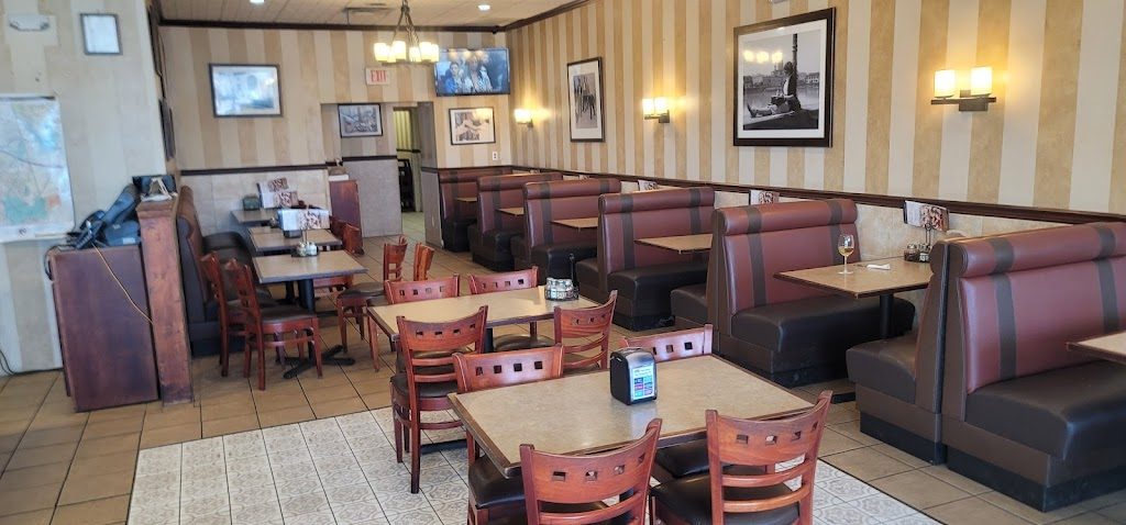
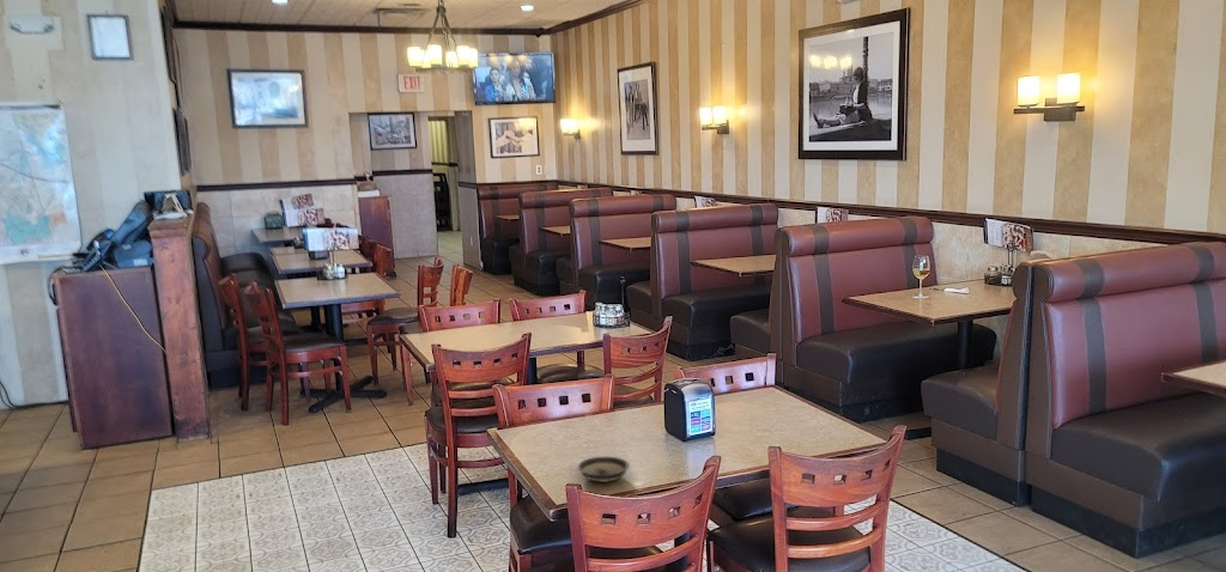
+ saucer [577,456,631,483]
